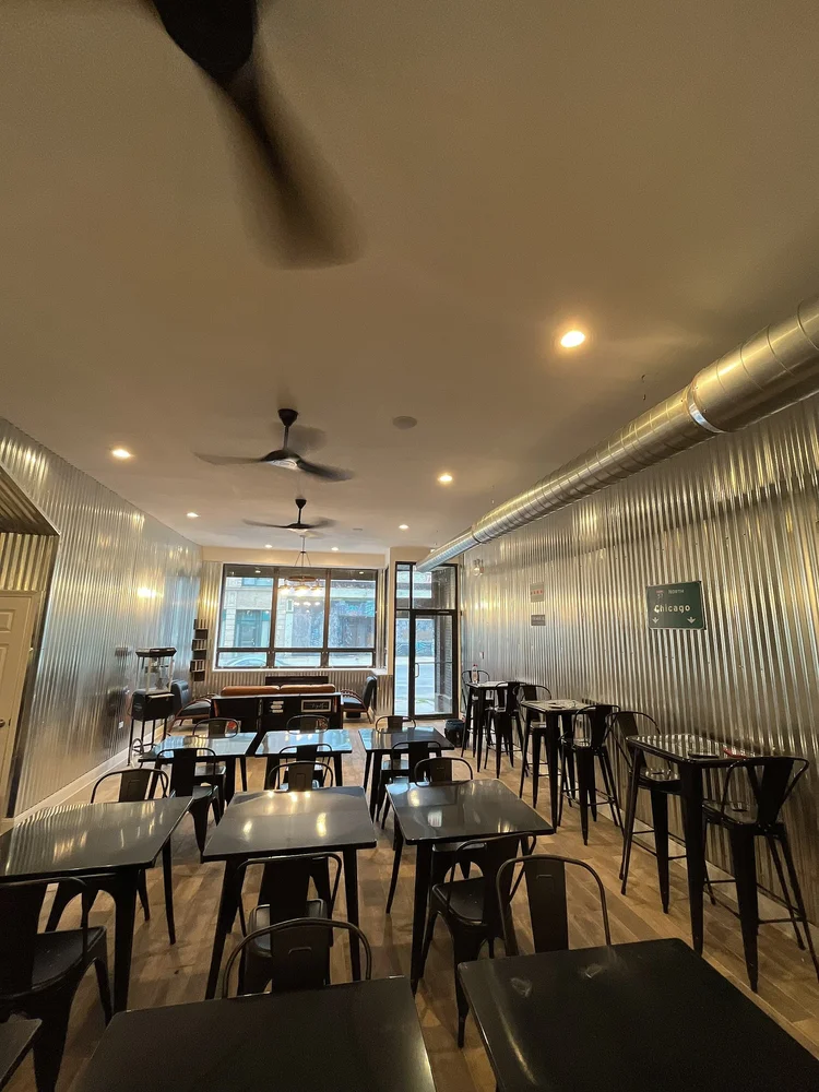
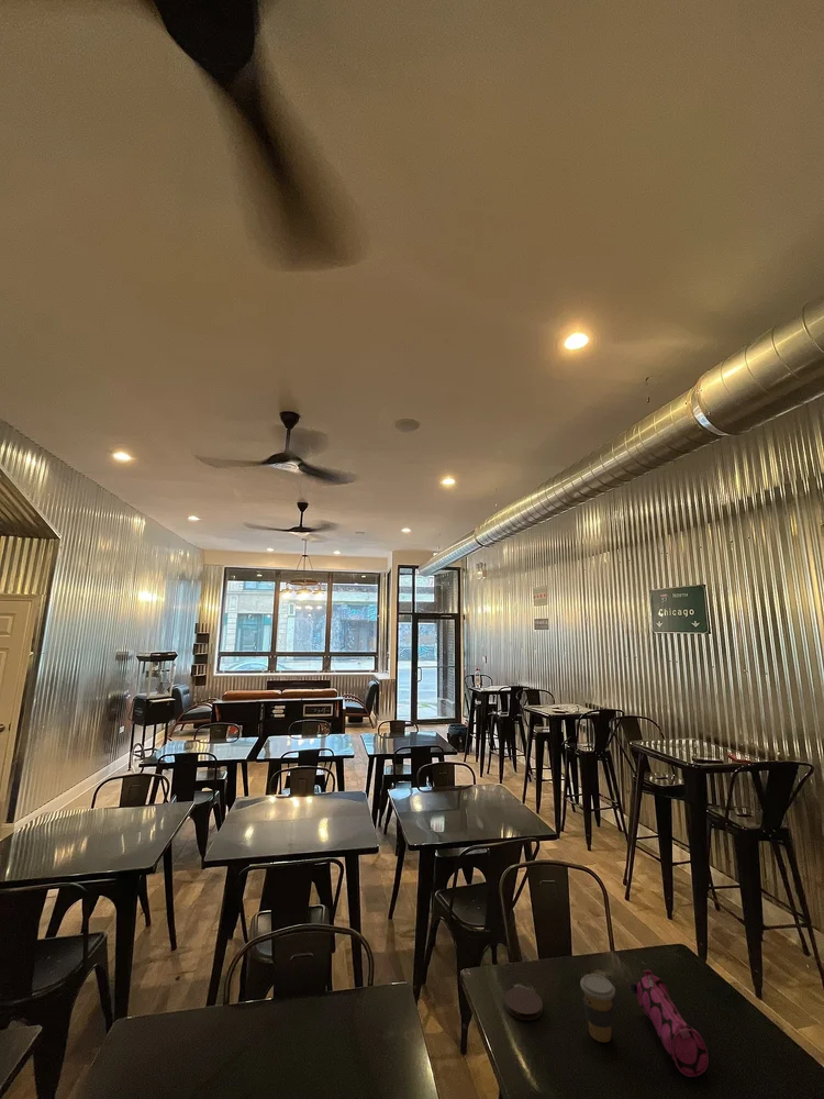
+ coaster [503,987,544,1021]
+ coffee cup [579,973,616,1043]
+ pencil case [630,969,710,1078]
